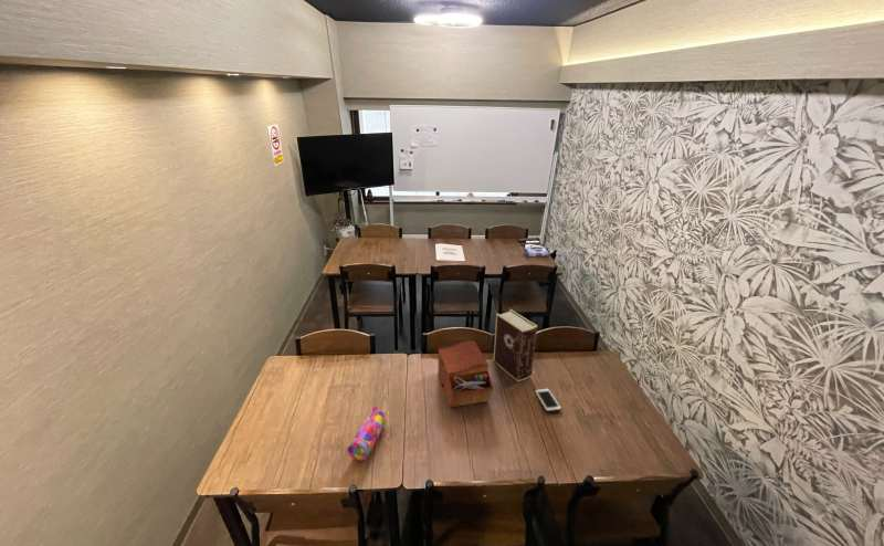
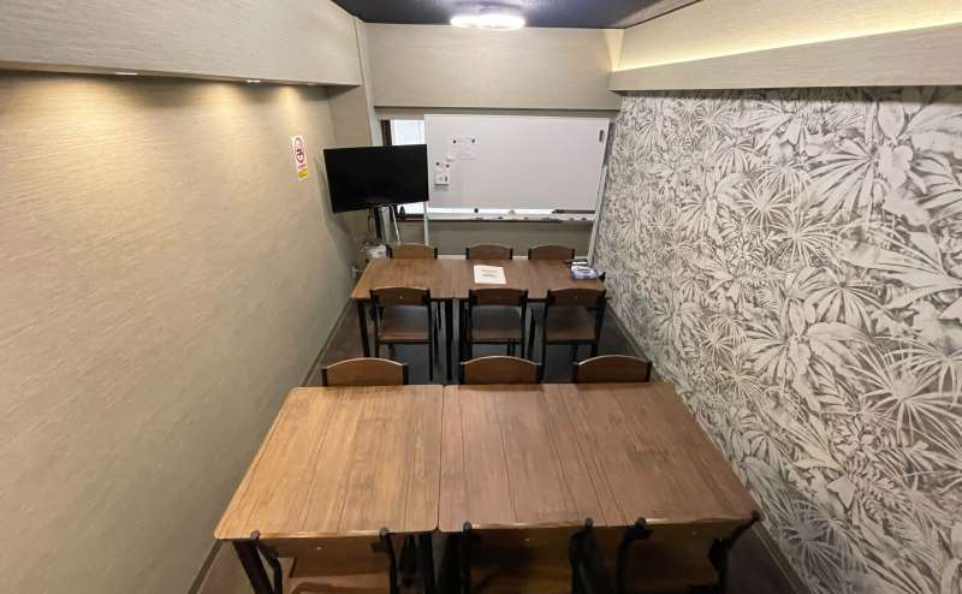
- sewing box [438,339,494,408]
- cell phone [534,387,562,412]
- book [492,308,538,382]
- pencil case [346,406,387,462]
